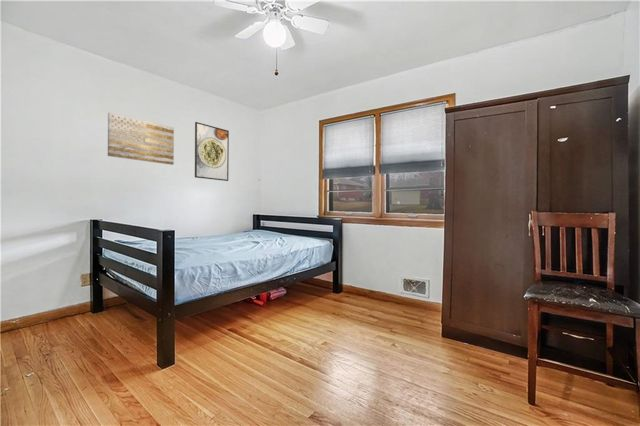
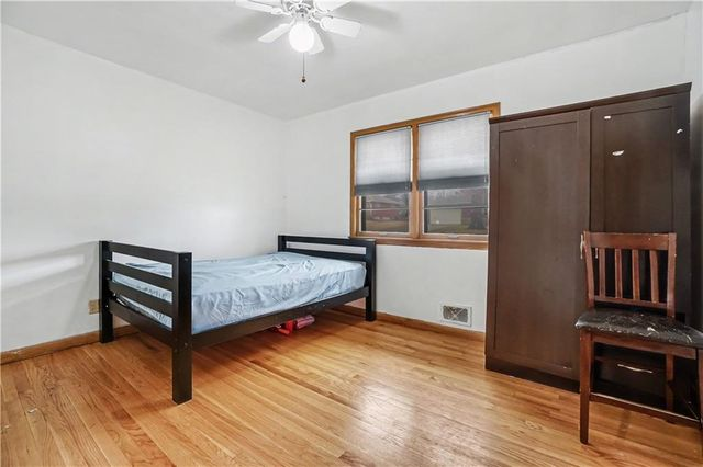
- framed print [194,121,230,182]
- wall art [107,111,175,166]
